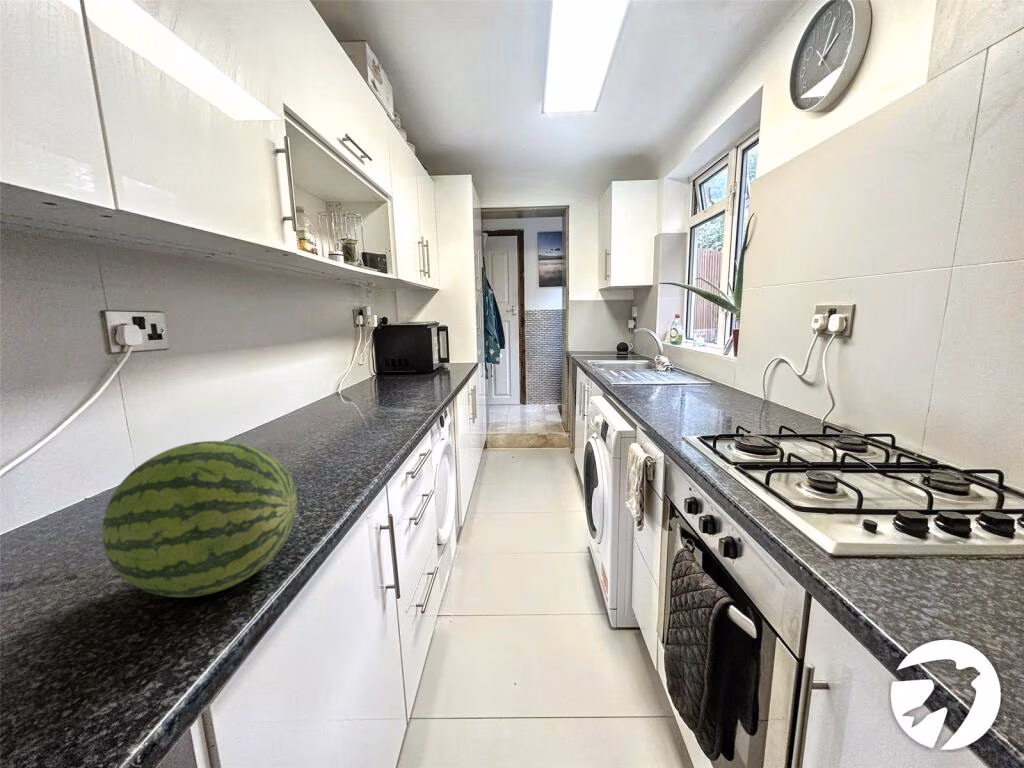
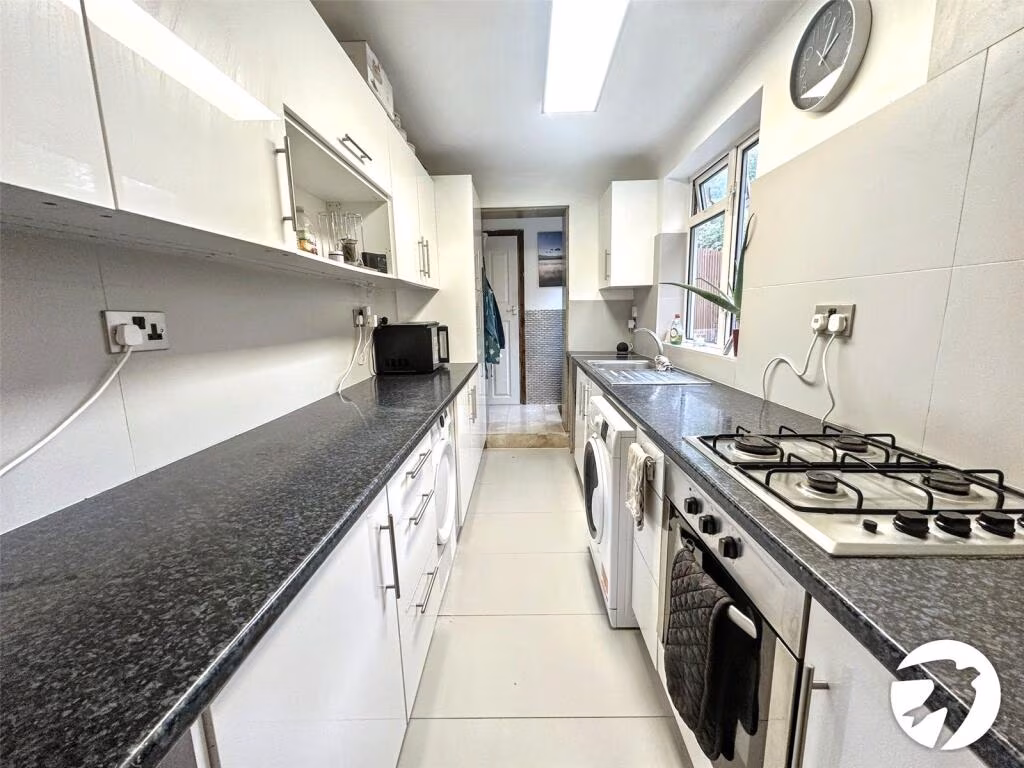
- fruit [102,440,298,598]
